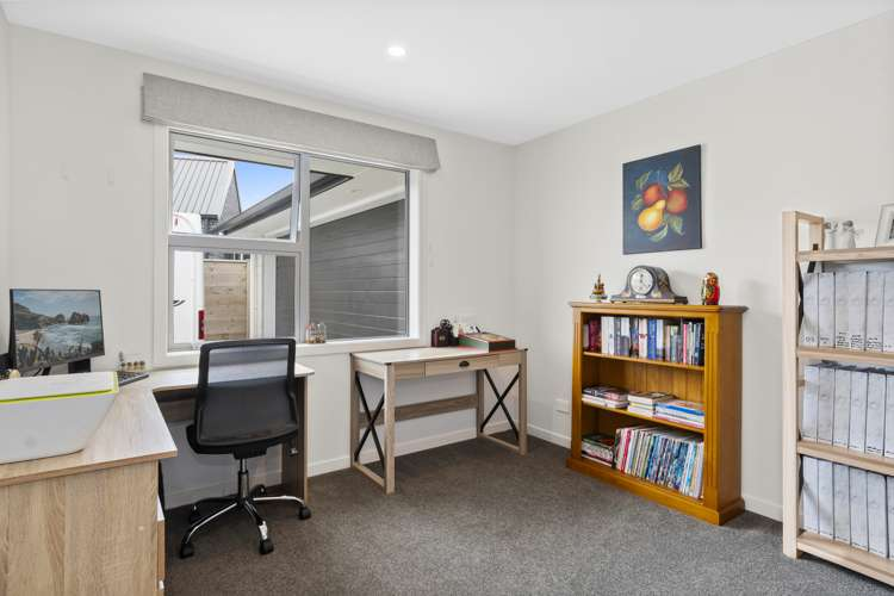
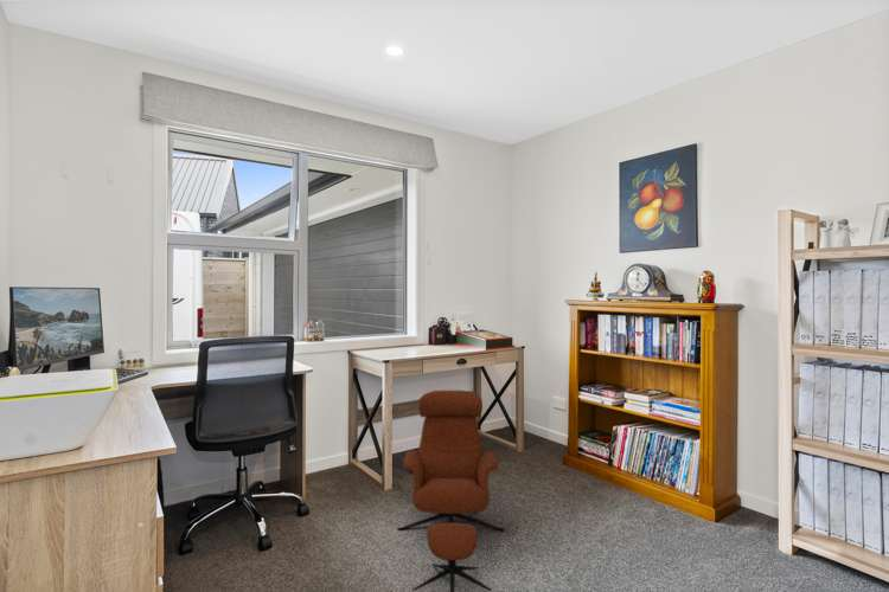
+ armchair [396,390,505,592]
